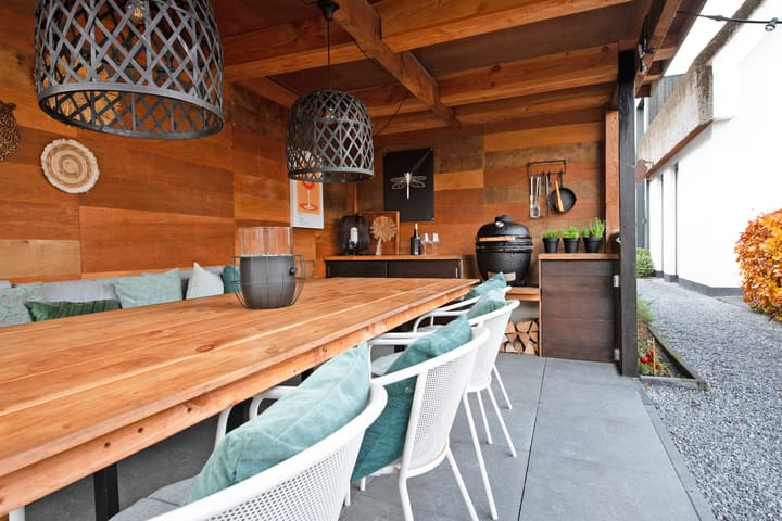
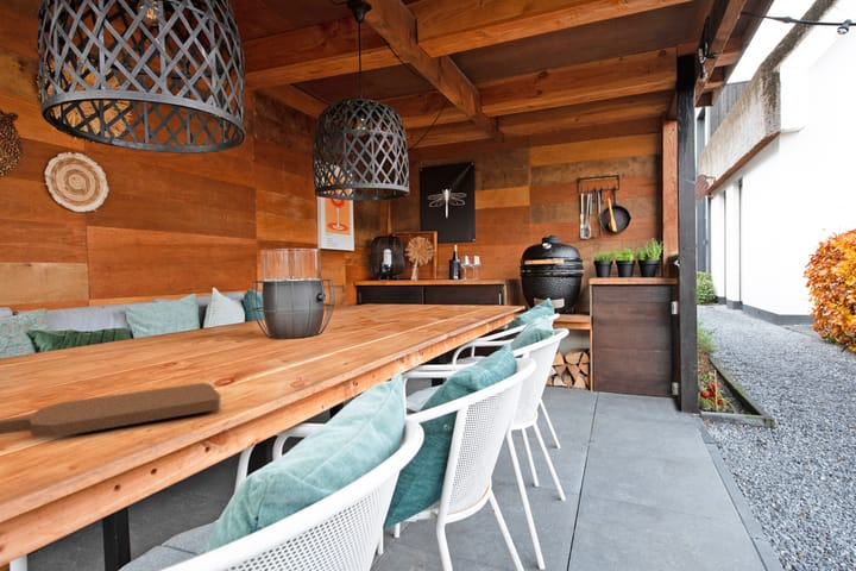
+ cutting board [0,382,222,439]
